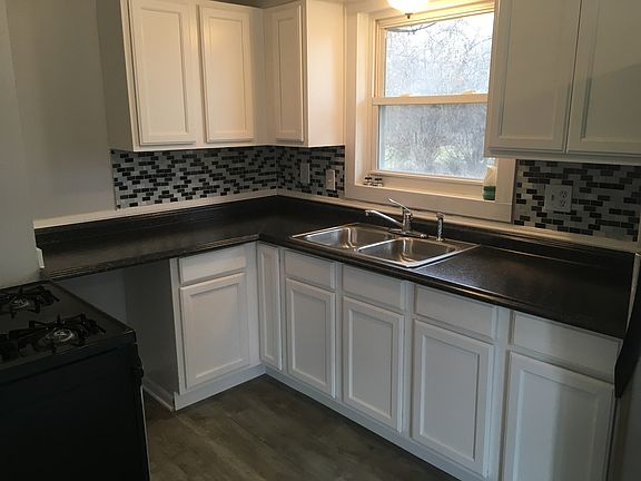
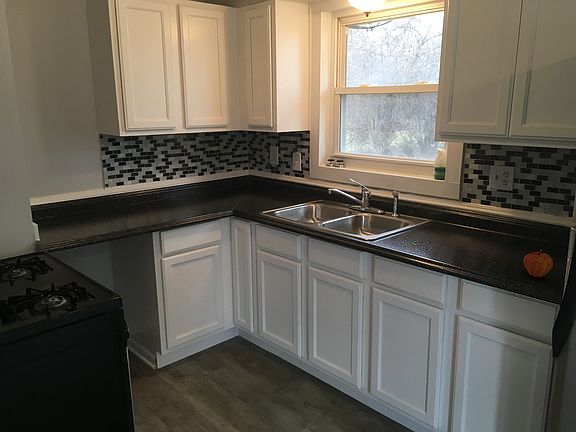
+ fruit [523,249,554,279]
